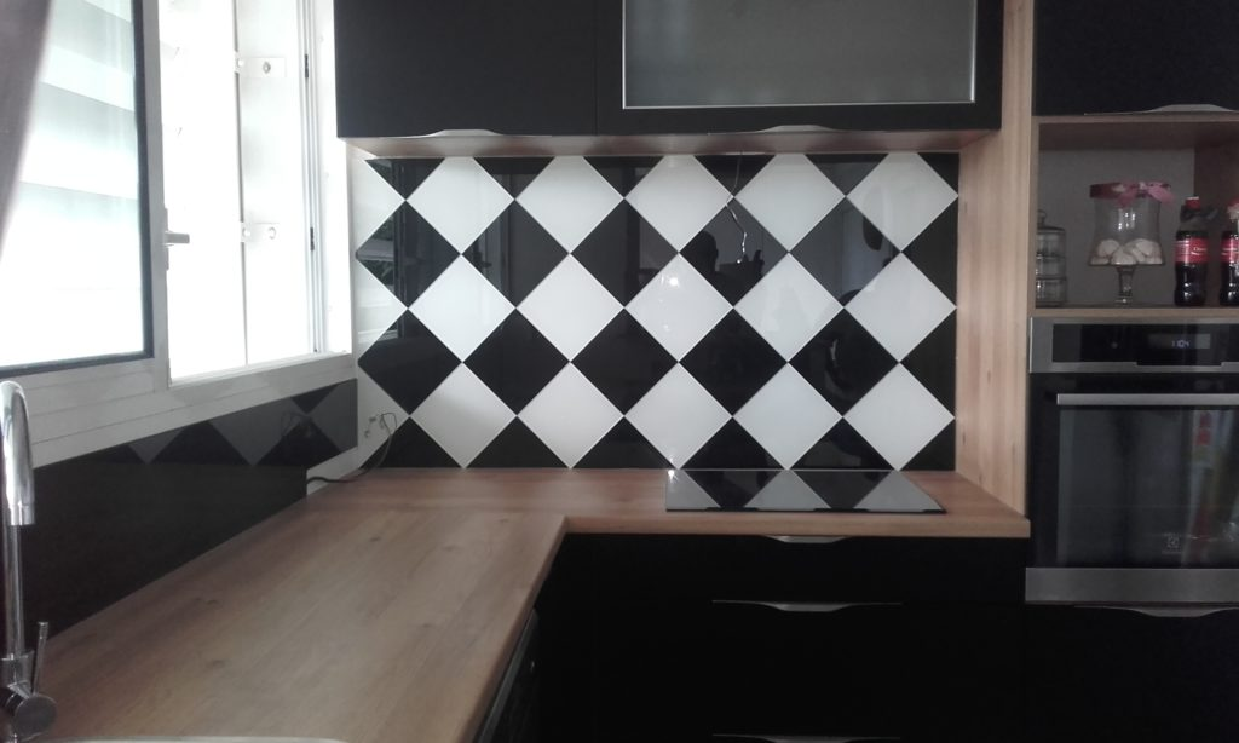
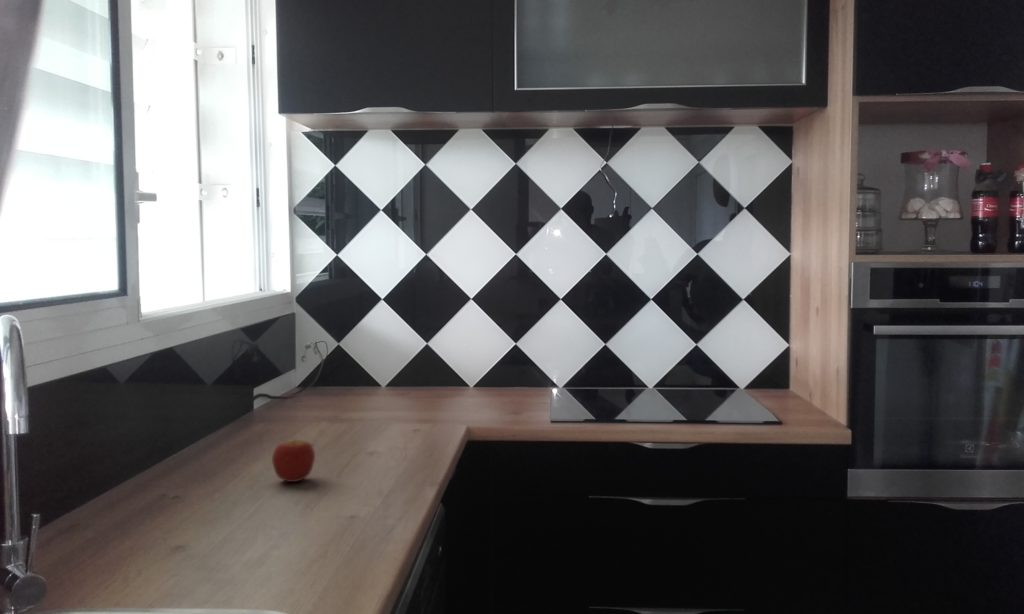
+ apple [271,438,316,483]
